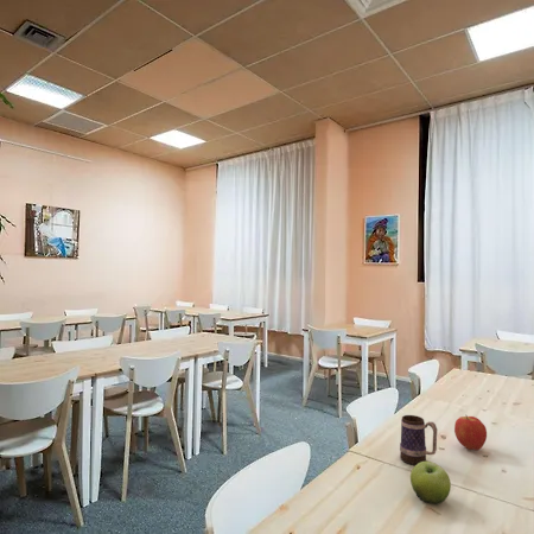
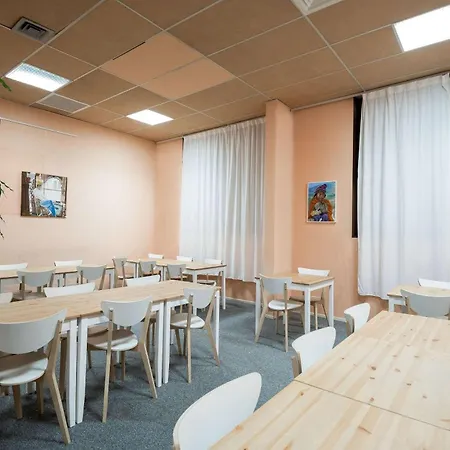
- apple [453,415,488,451]
- mug [399,414,439,466]
- fruit [409,460,452,506]
